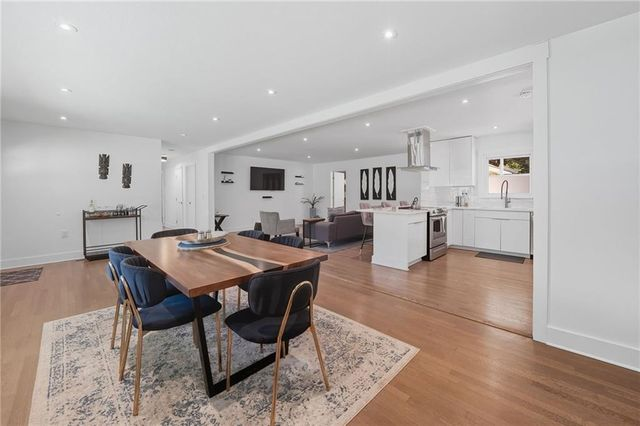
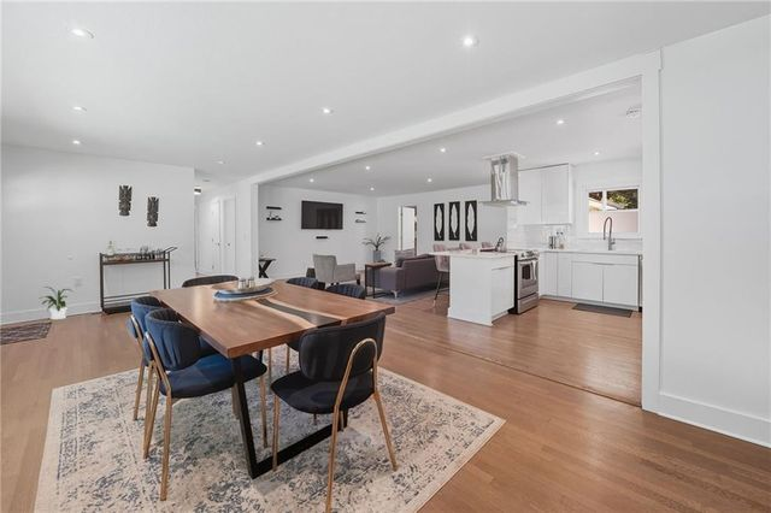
+ house plant [39,285,75,320]
